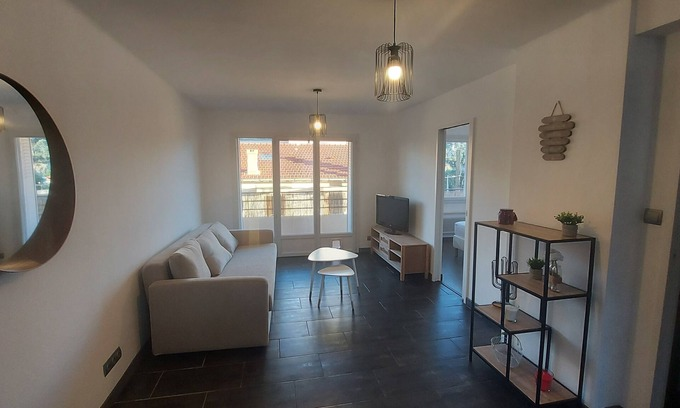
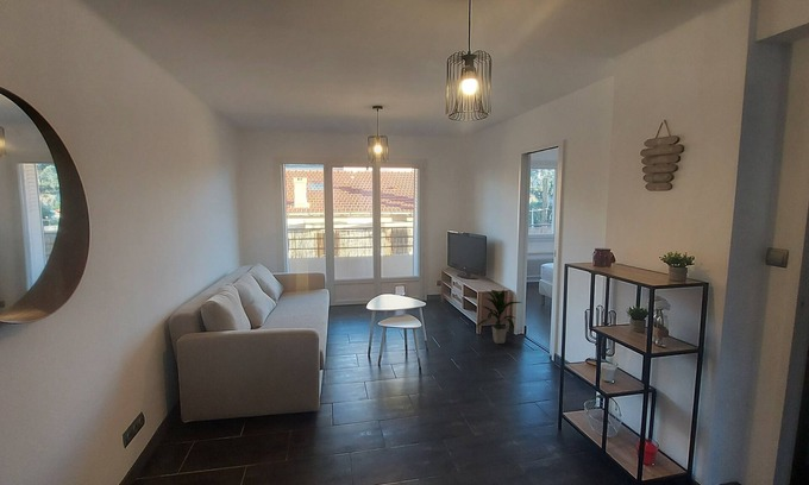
+ indoor plant [475,288,523,345]
